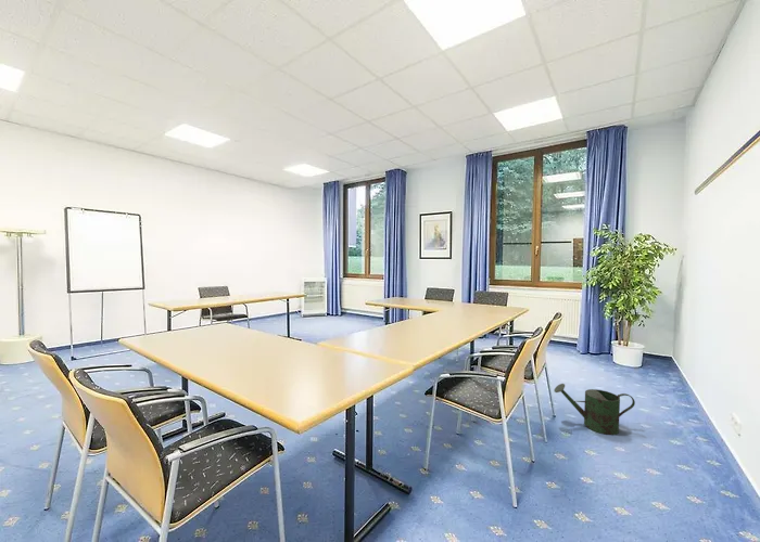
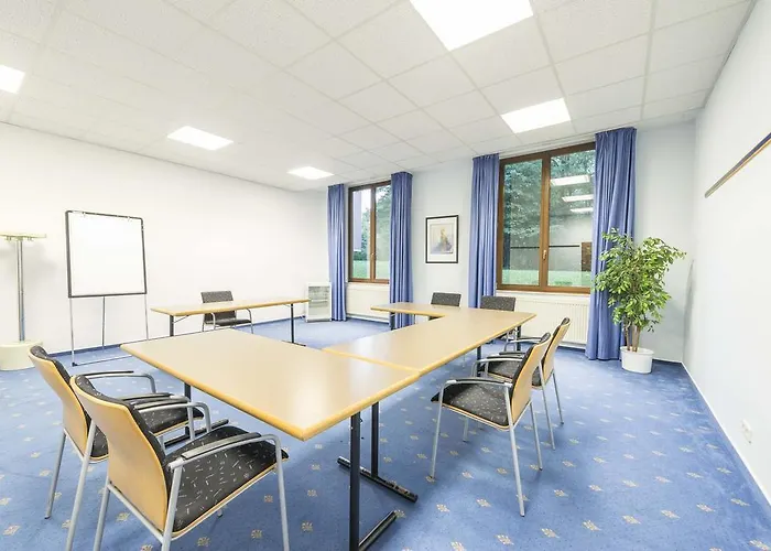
- watering can [554,383,636,436]
